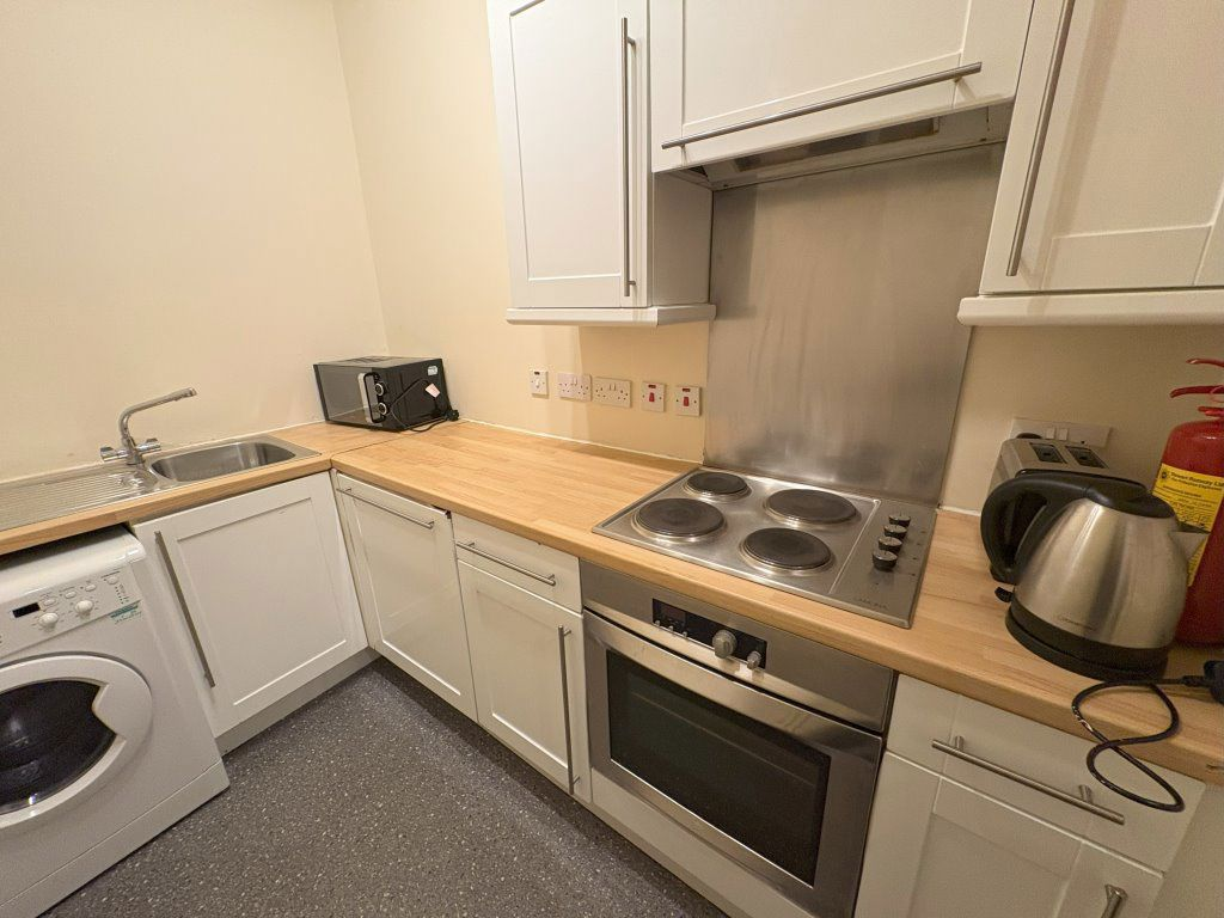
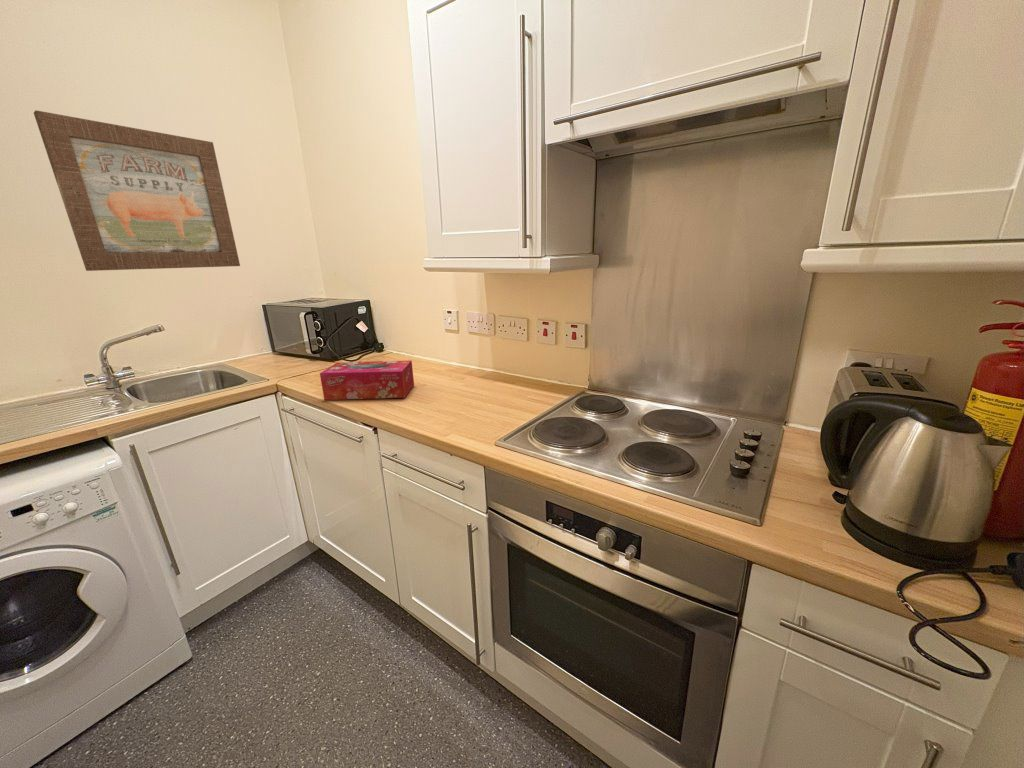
+ tissue box [319,359,415,401]
+ wall art [33,109,241,272]
